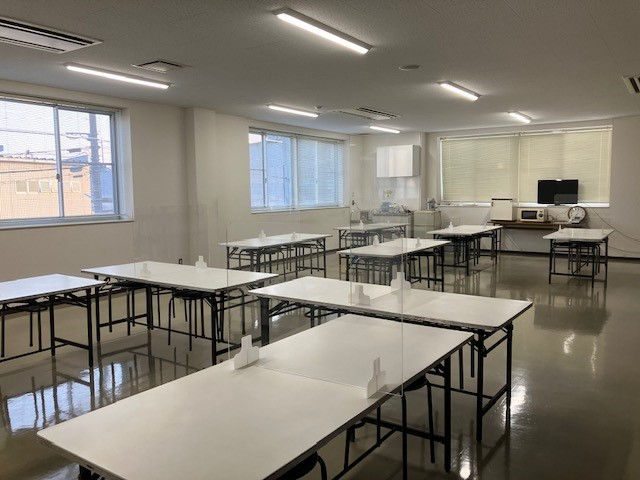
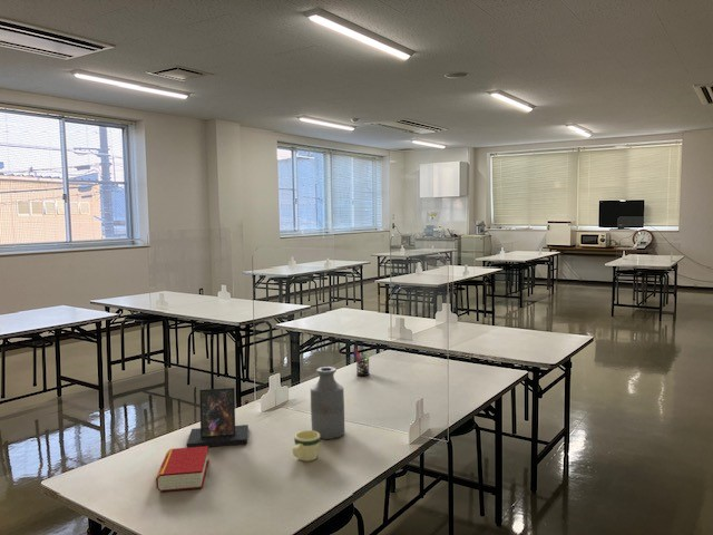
+ photo frame [186,387,250,448]
+ book [155,446,211,493]
+ pen holder [352,348,373,377]
+ bottle [310,366,346,440]
+ mug [292,429,321,463]
